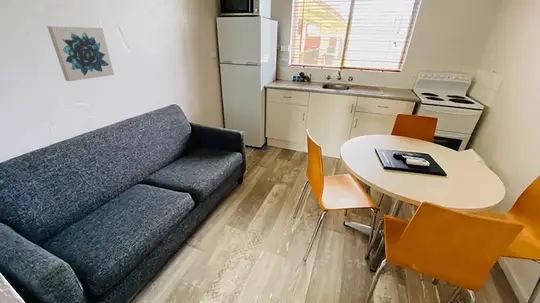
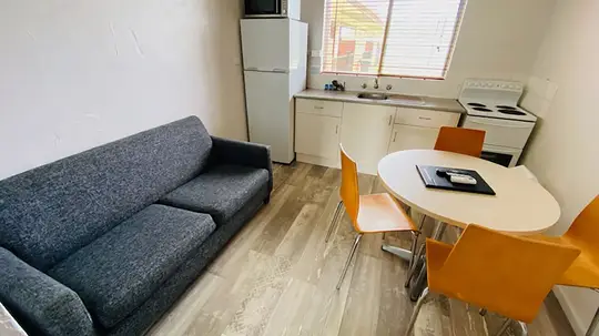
- wall art [46,25,115,82]
